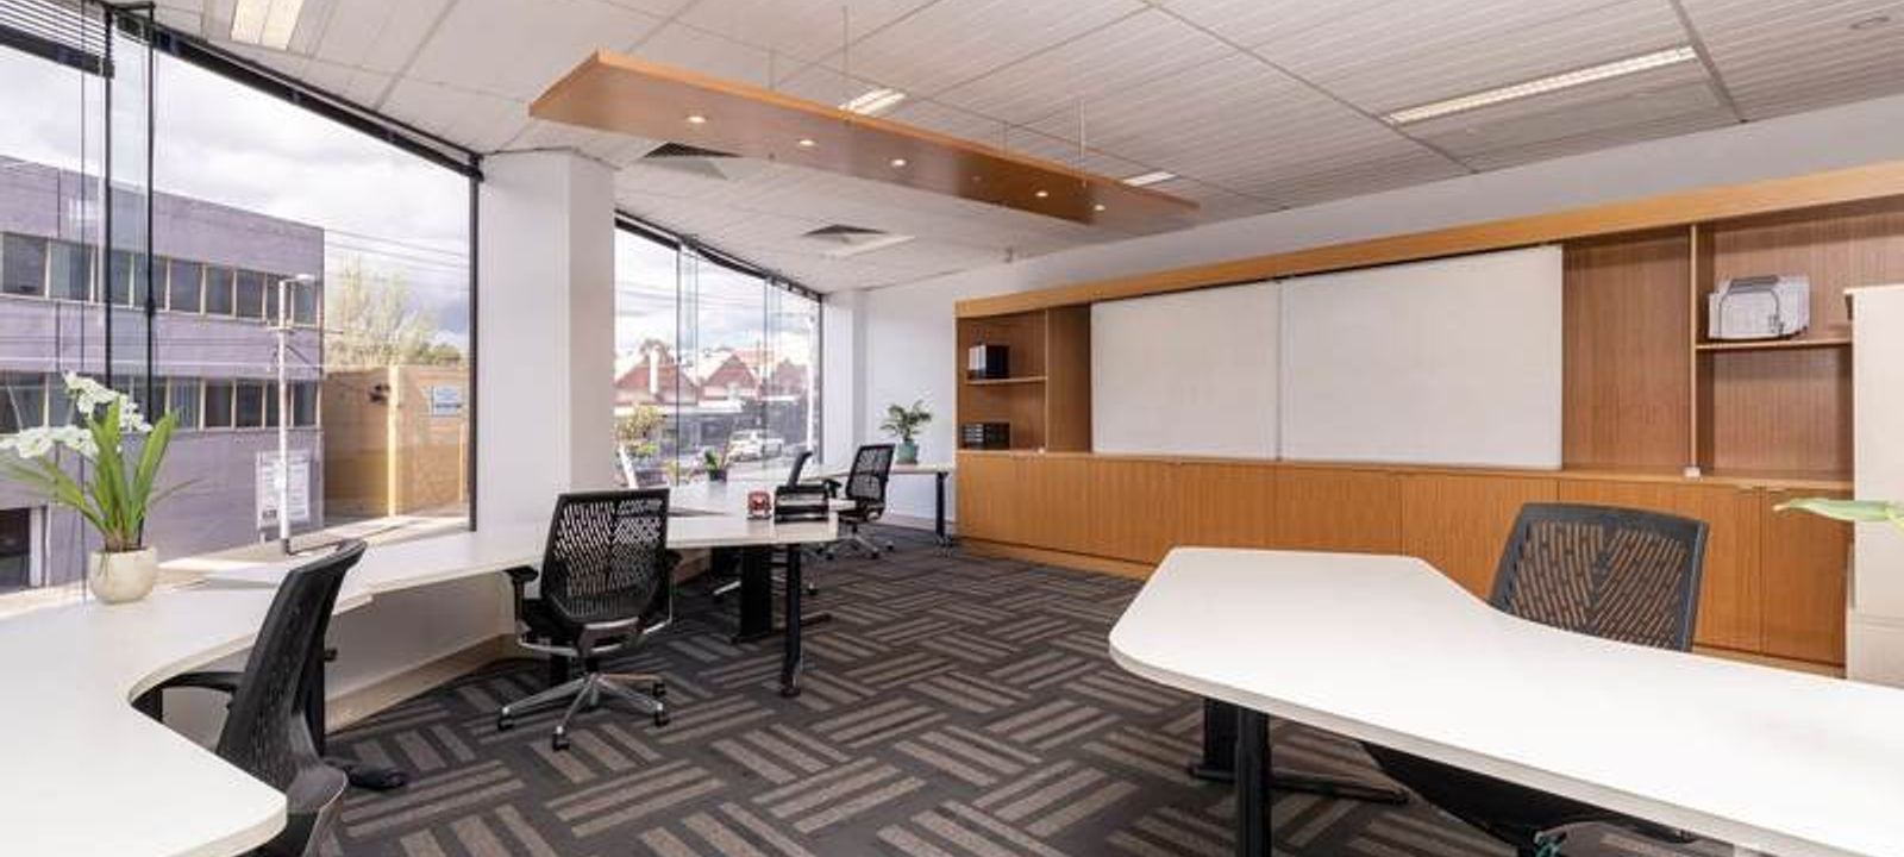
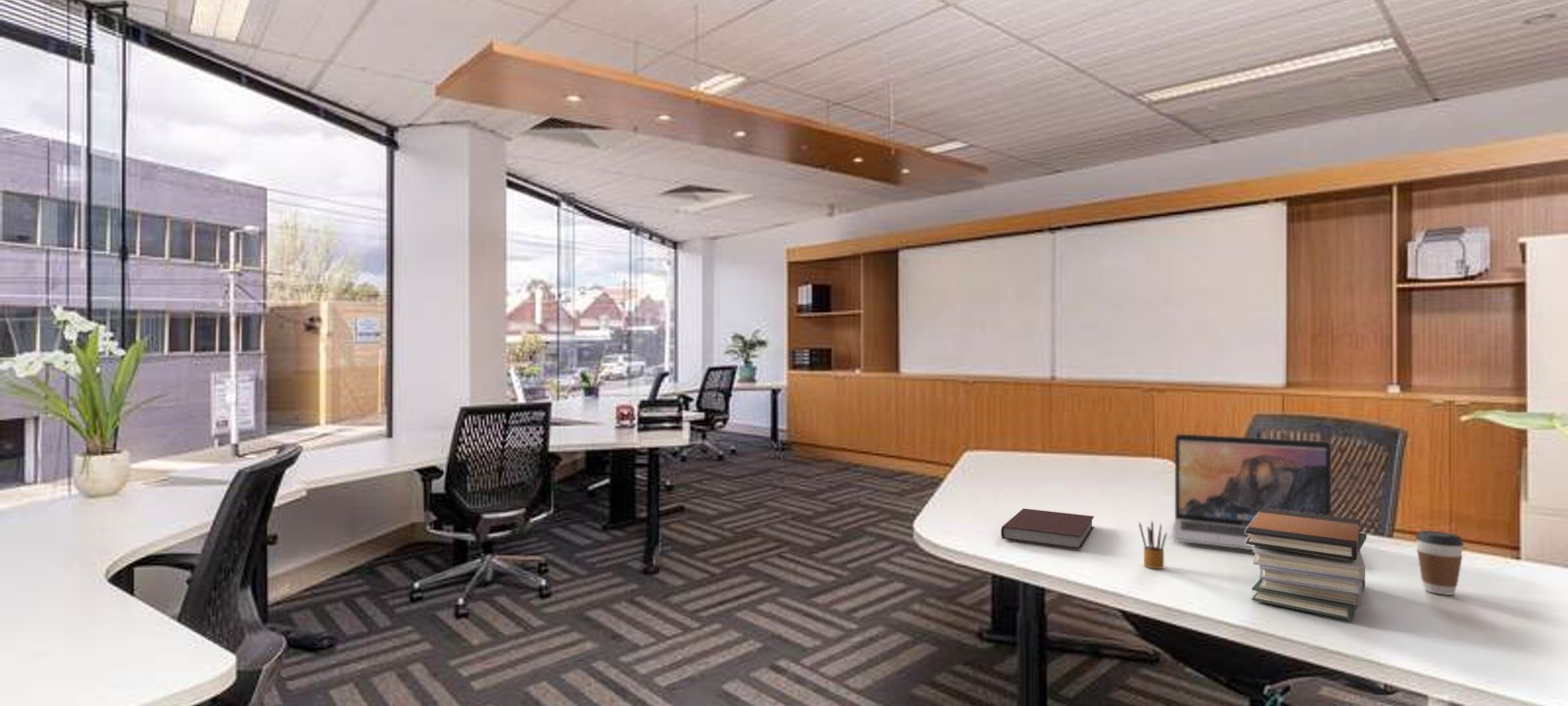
+ book stack [1246,508,1367,622]
+ pencil box [1138,520,1168,570]
+ notebook [1001,508,1095,550]
+ coffee cup [1414,530,1465,596]
+ laptop [1172,433,1332,551]
